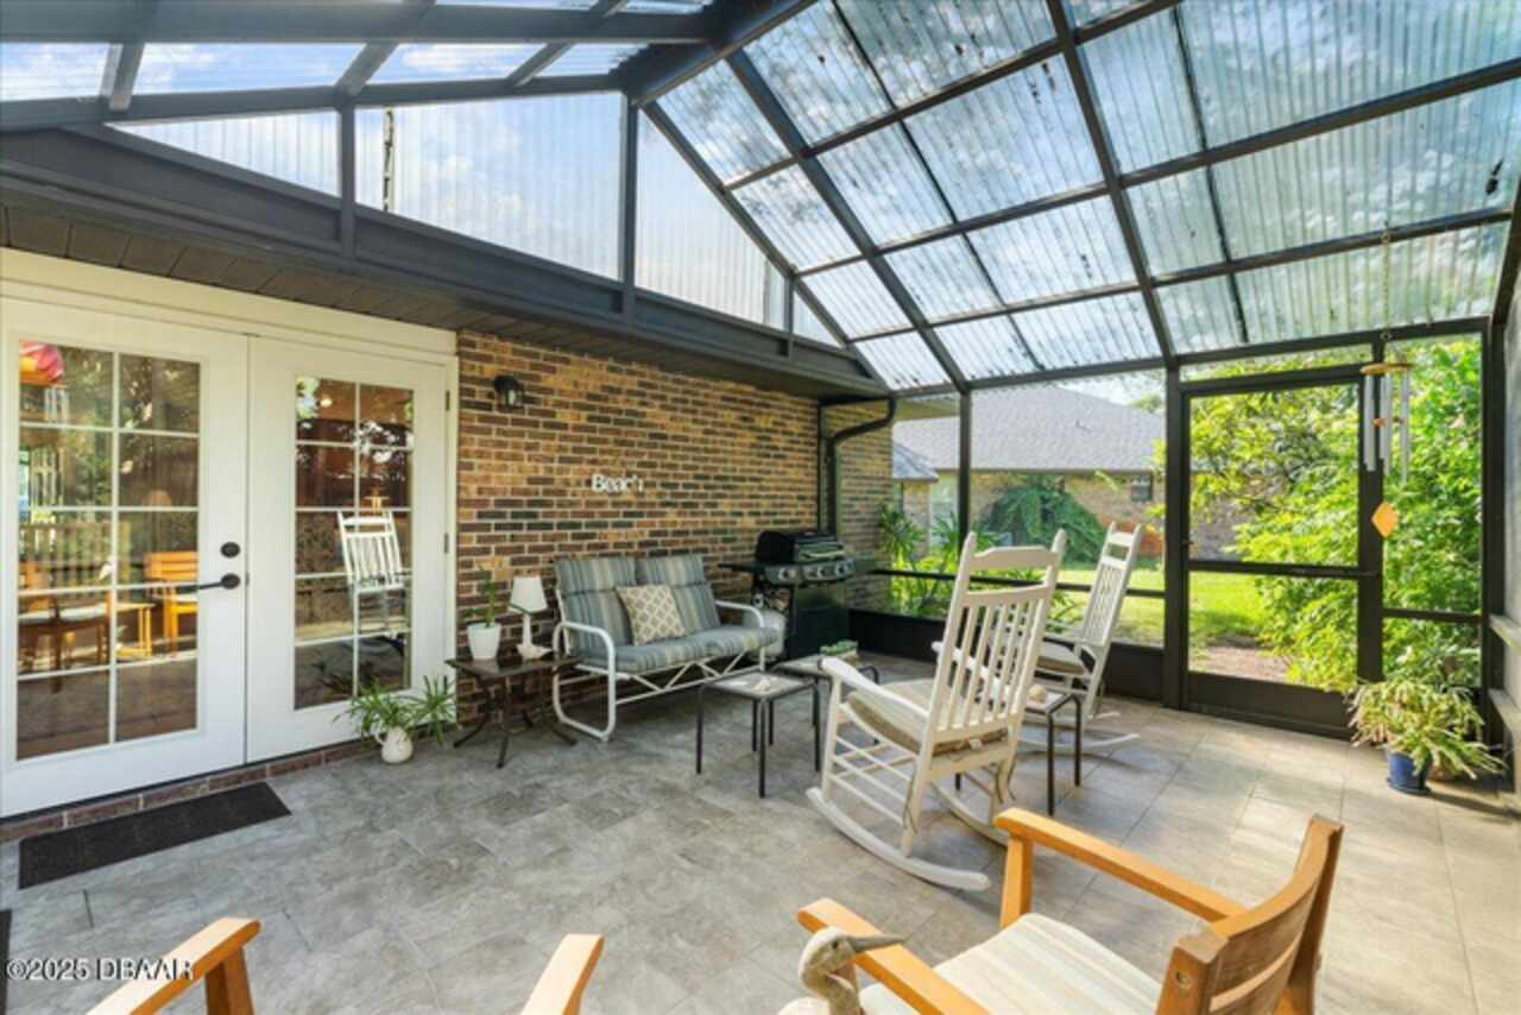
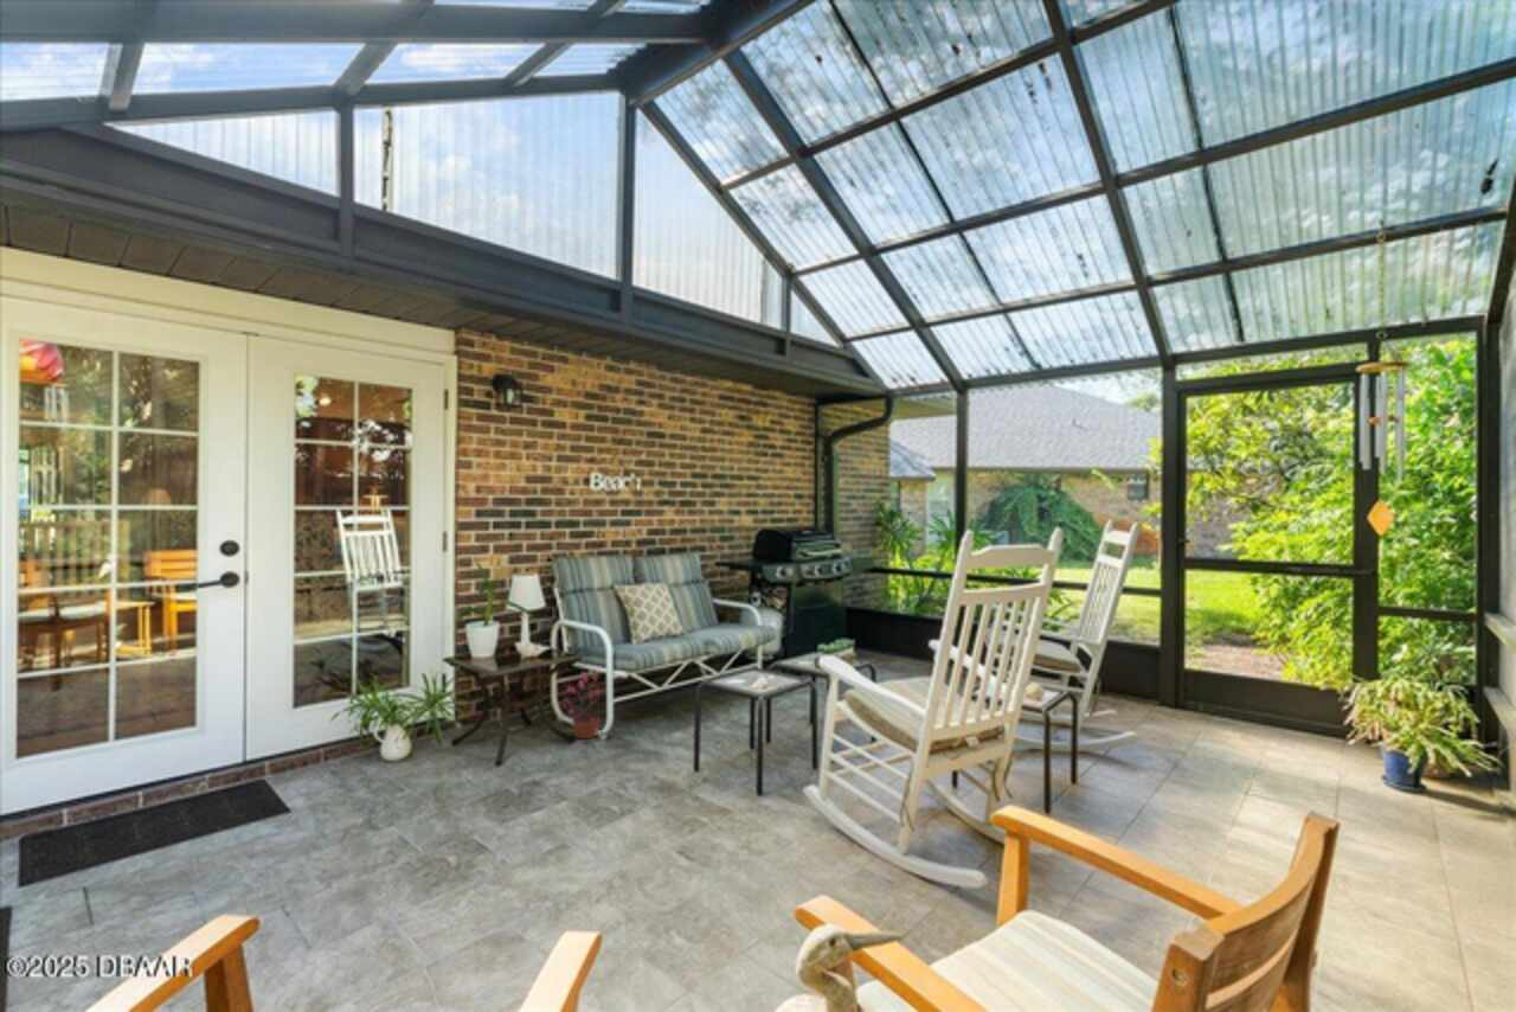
+ potted plant [560,671,605,744]
